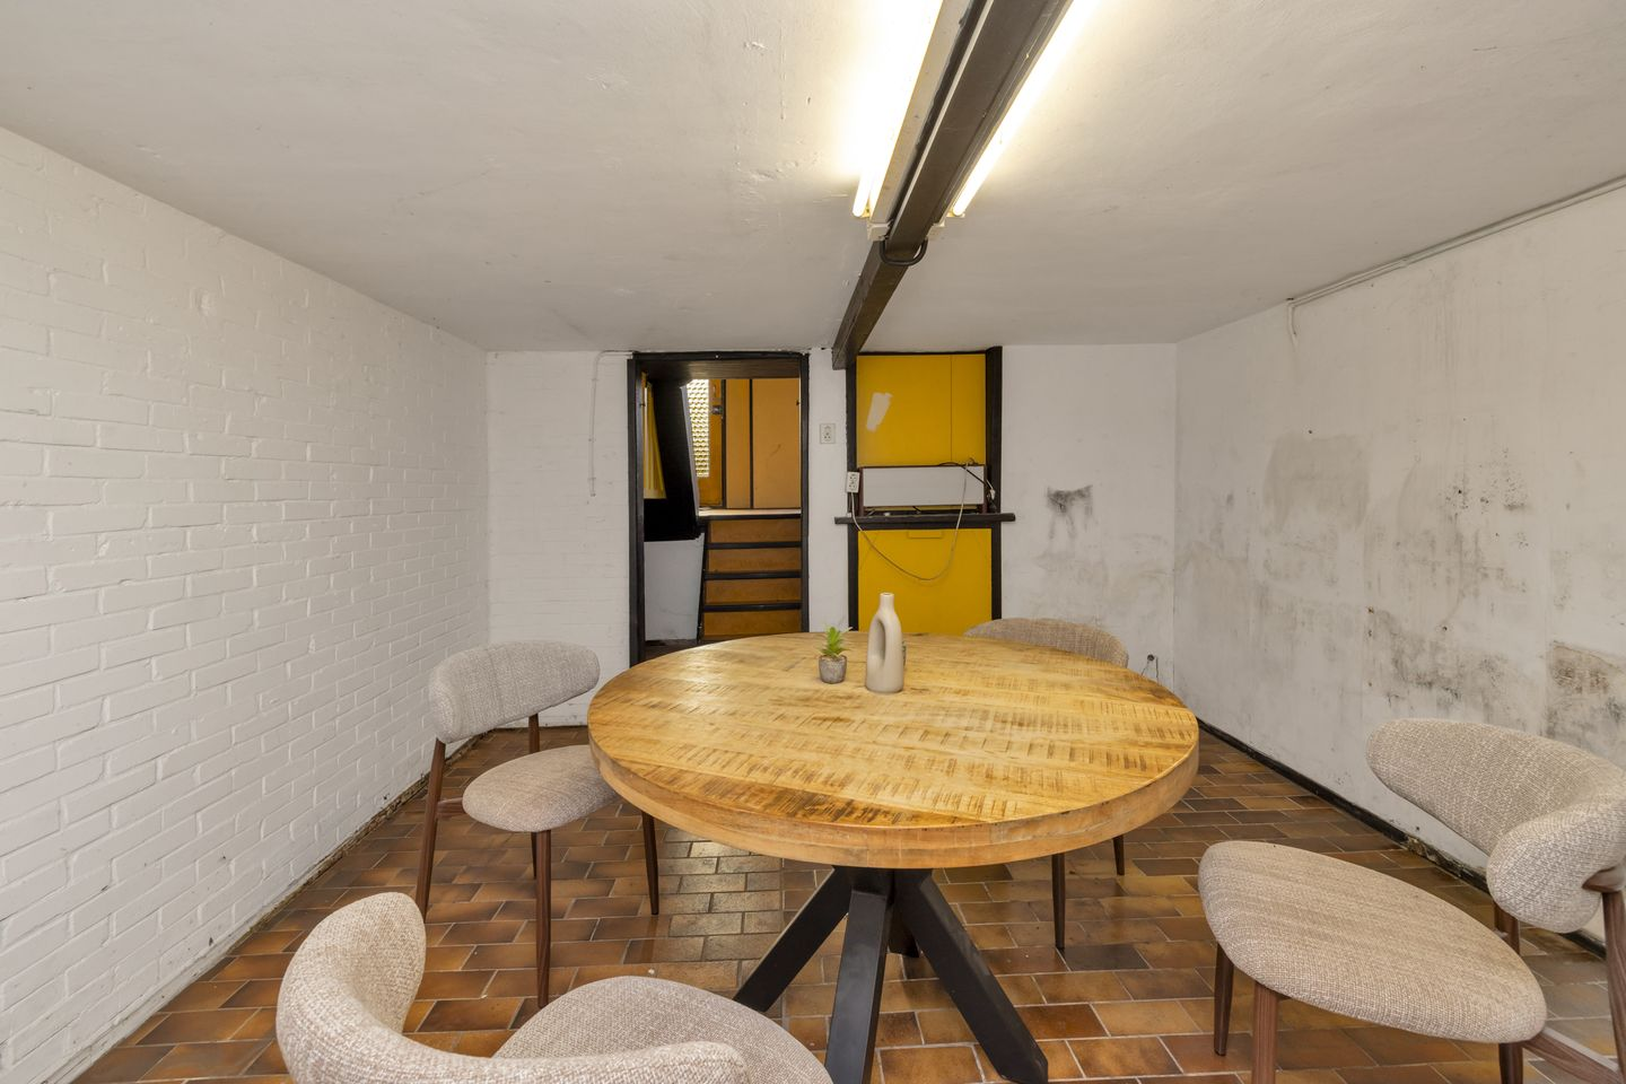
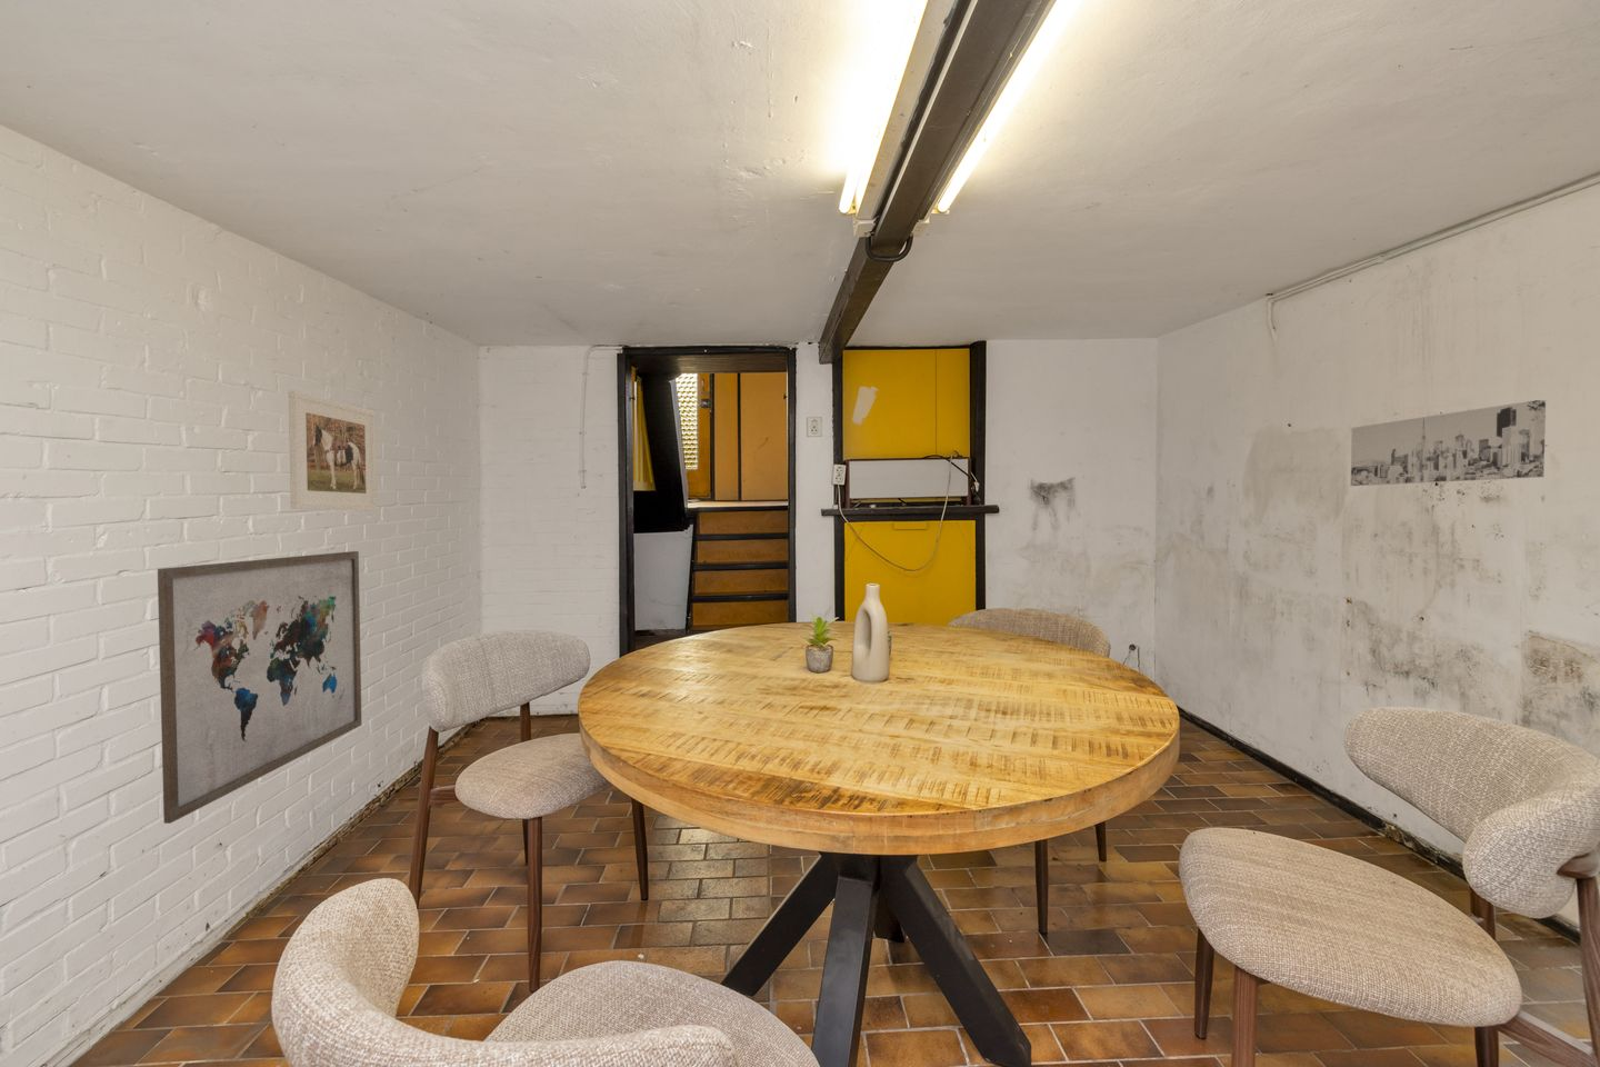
+ wall art [157,550,362,825]
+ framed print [288,389,377,511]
+ wall art [1350,399,1546,487]
